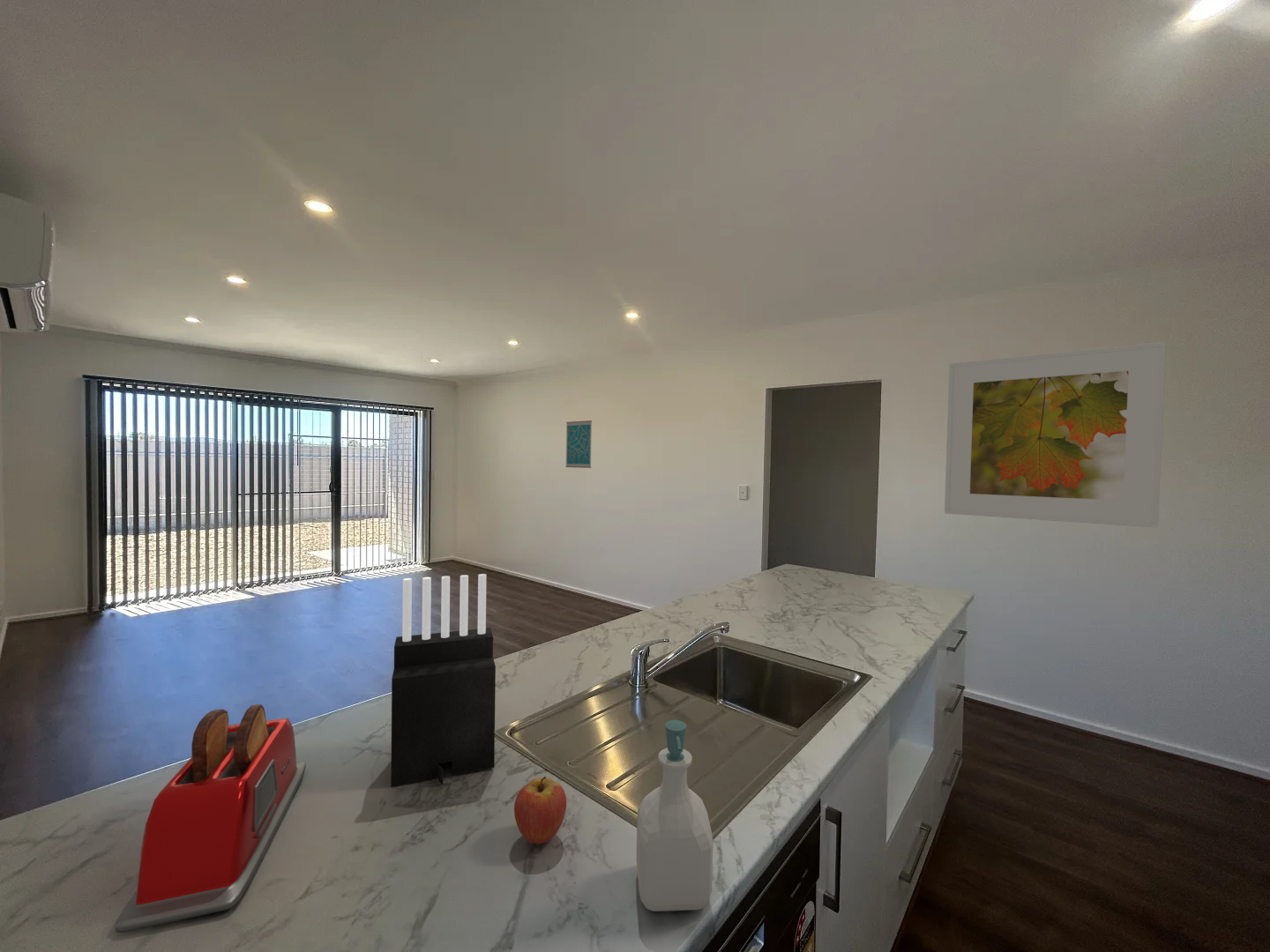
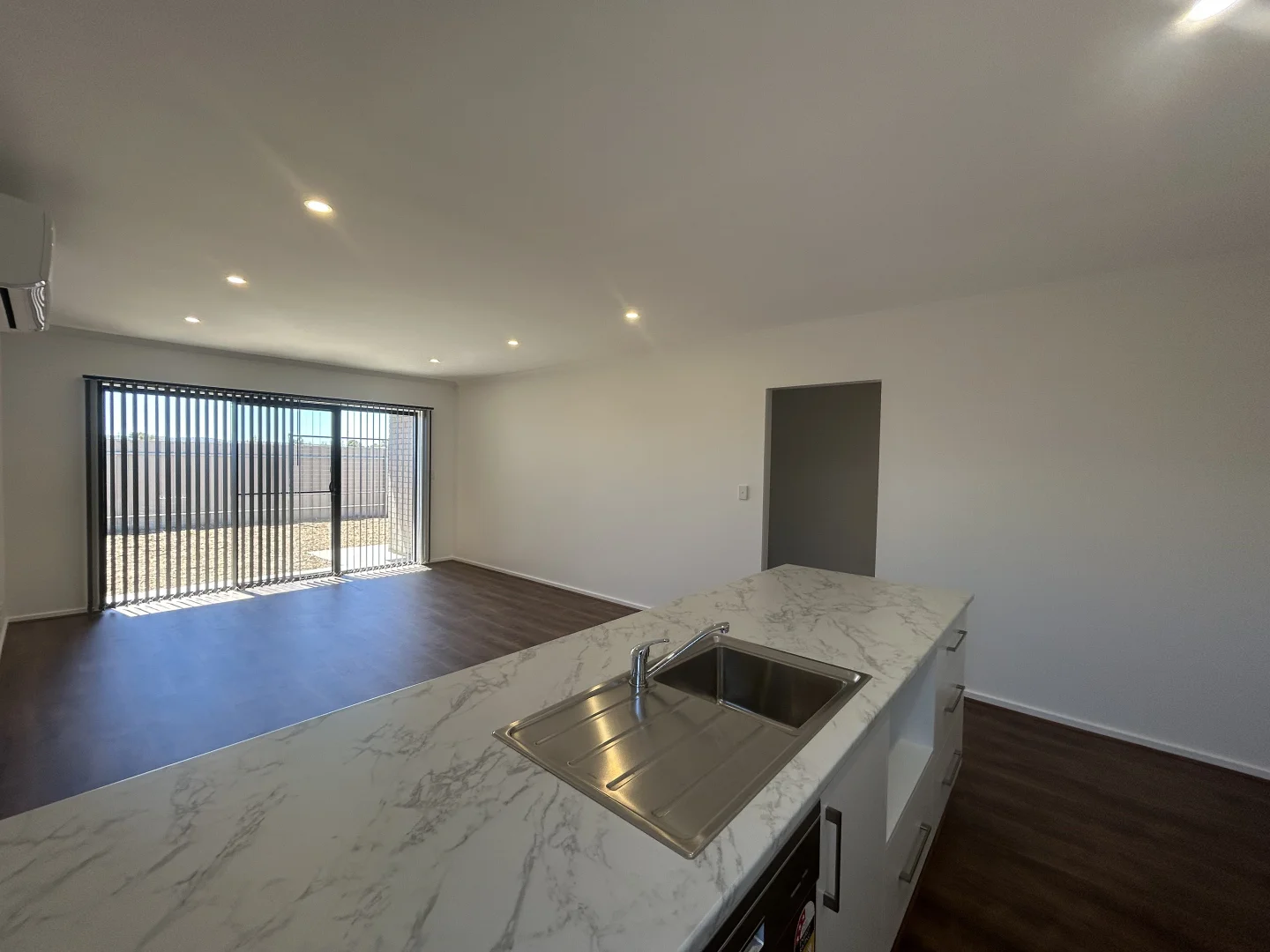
- wall art [564,420,593,469]
- knife block [390,573,497,788]
- fruit [513,776,567,844]
- toaster [115,703,307,933]
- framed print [944,341,1167,529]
- soap bottle [636,719,713,912]
